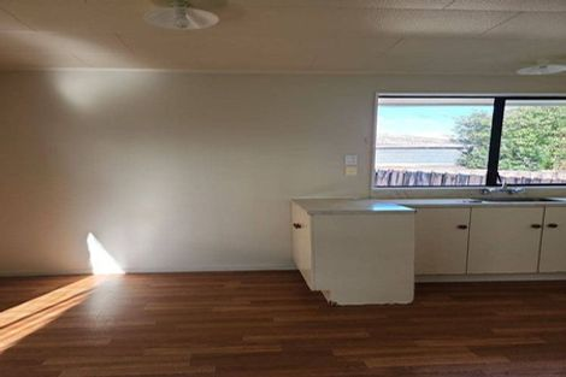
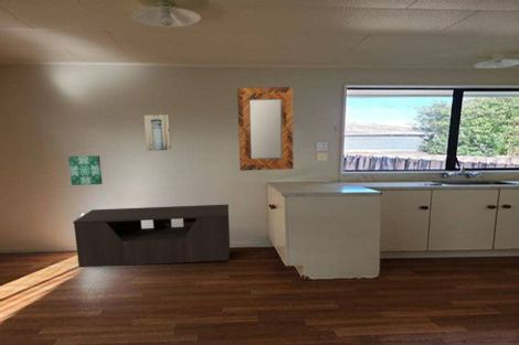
+ media console [72,203,231,268]
+ wall art [144,114,172,152]
+ wall art [67,154,103,186]
+ home mirror [236,86,294,172]
